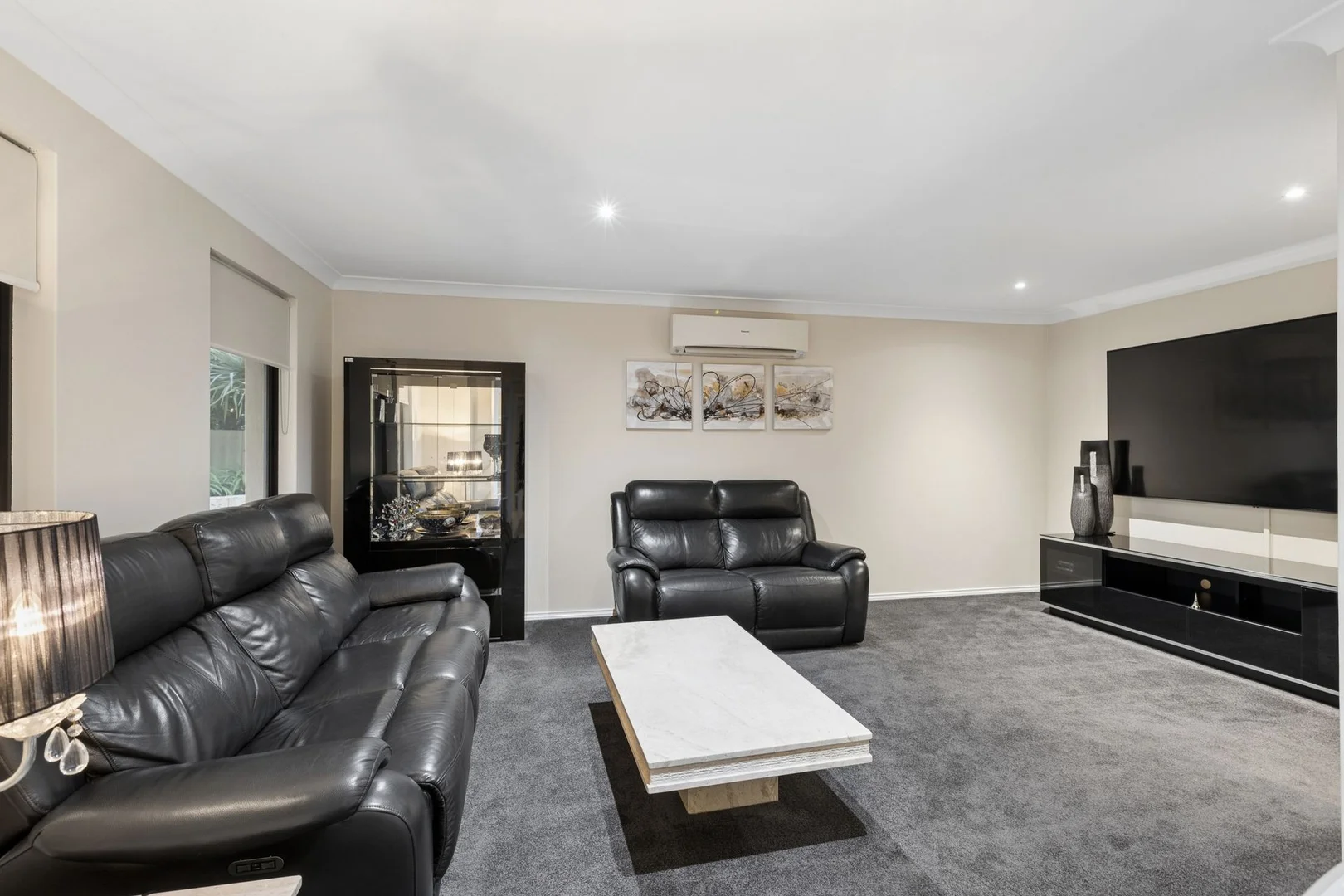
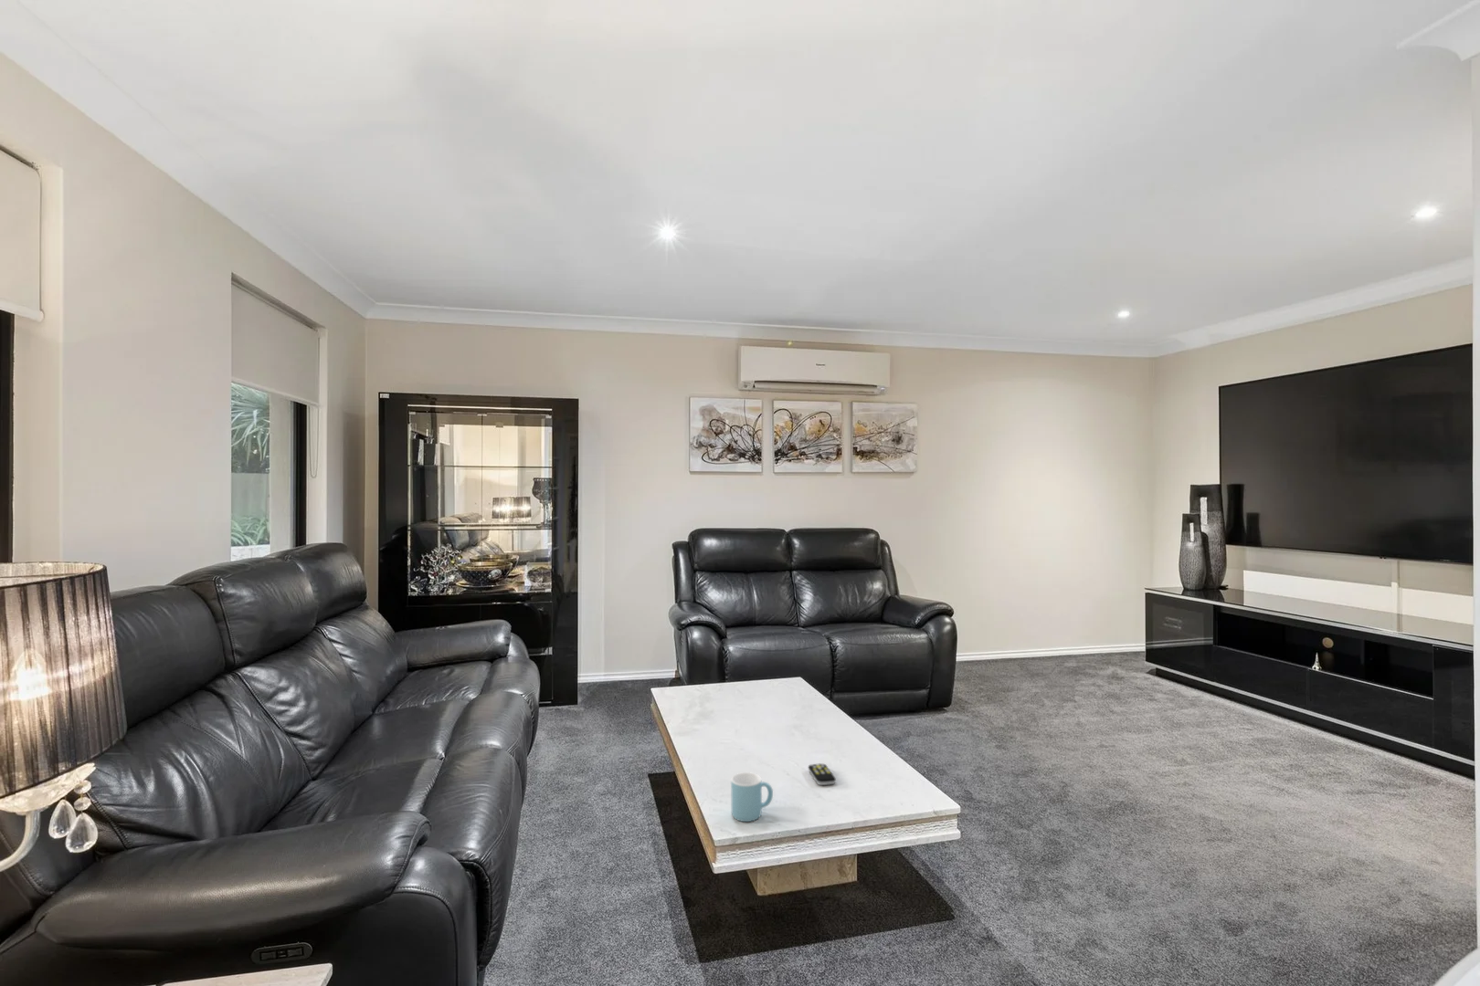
+ mug [730,771,774,822]
+ remote control [807,763,837,786]
